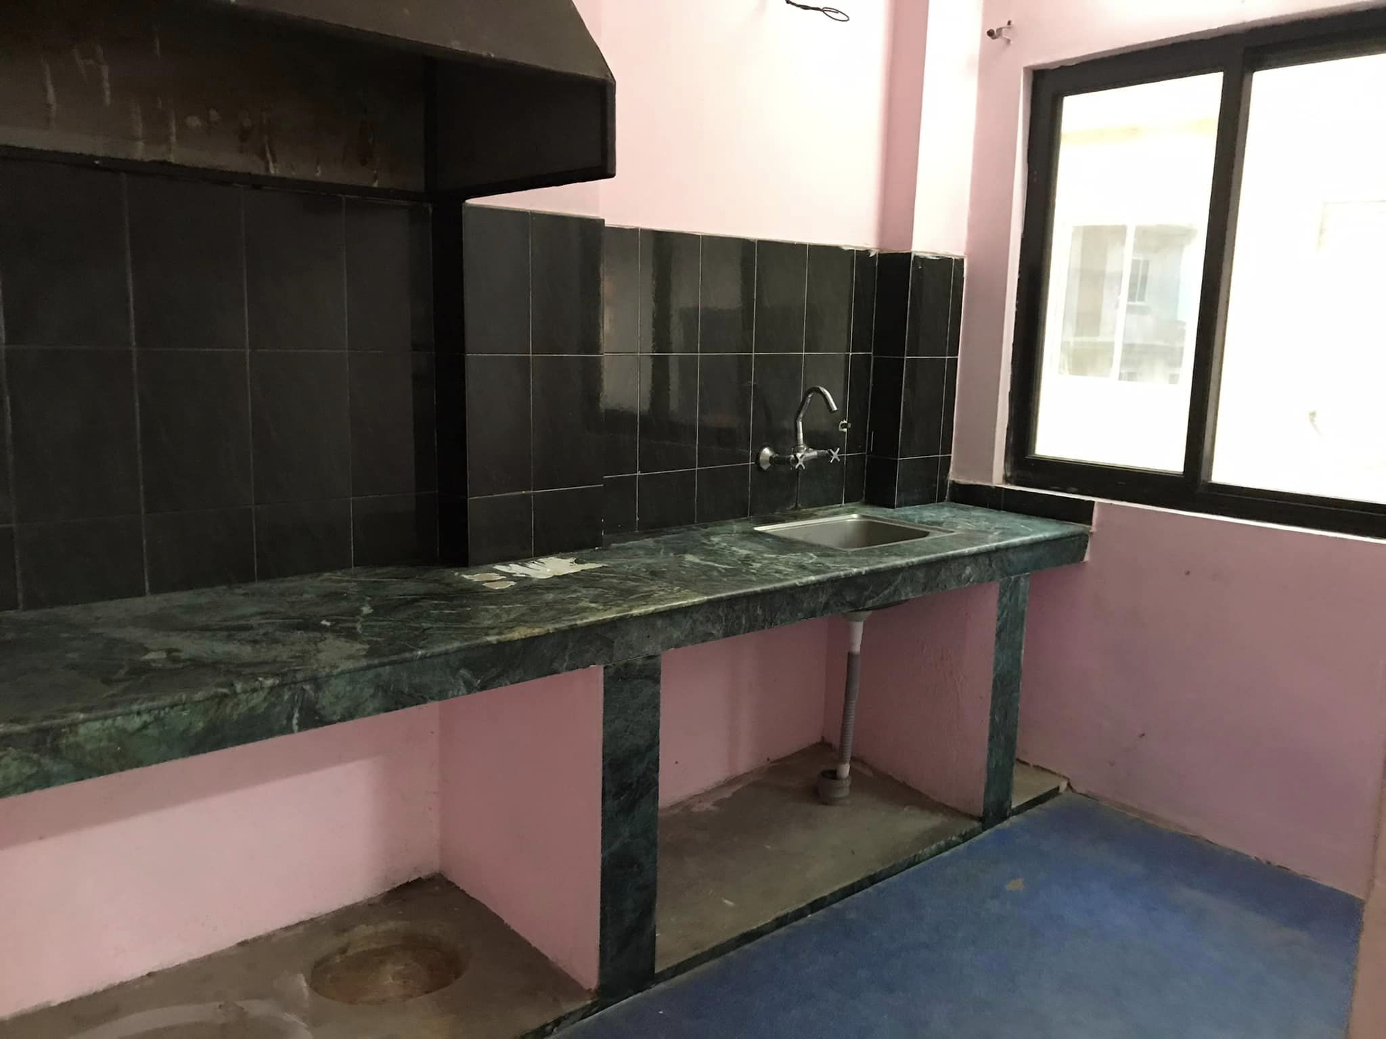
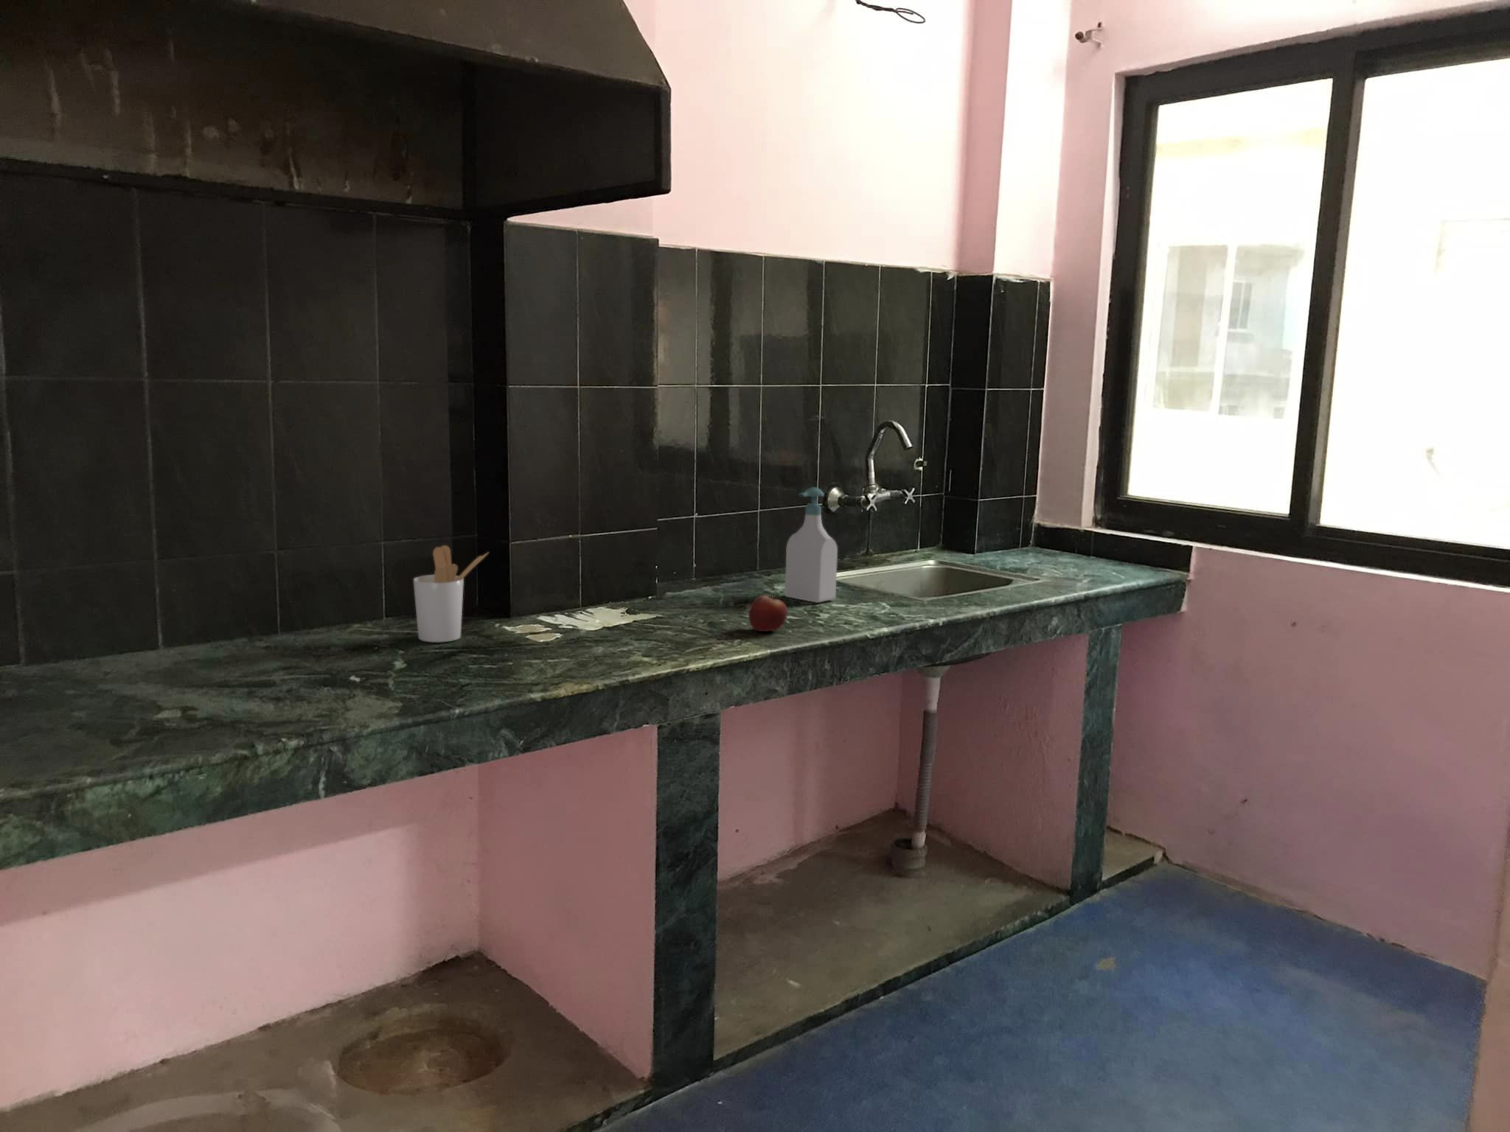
+ utensil holder [413,545,490,642]
+ soap bottle [785,486,838,604]
+ fruit [748,595,788,633]
